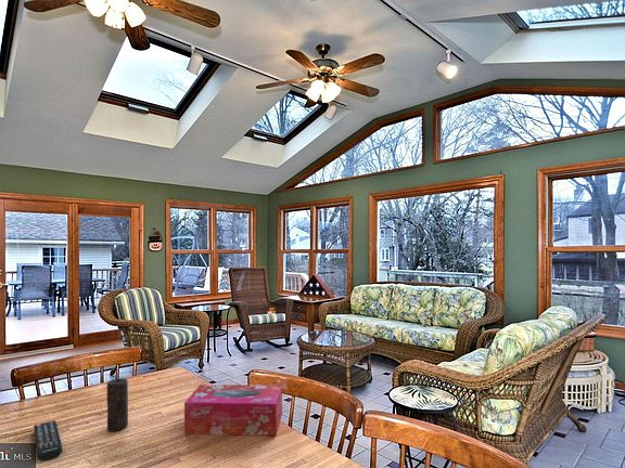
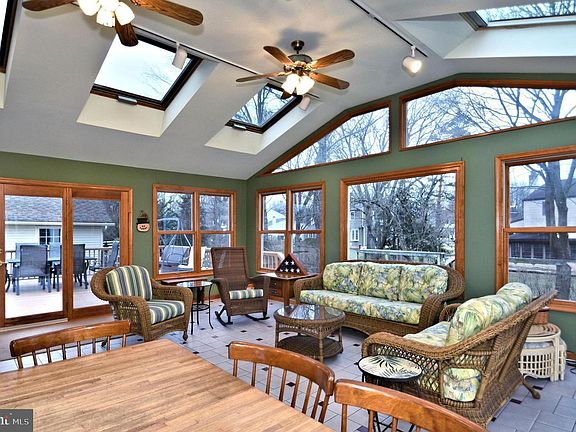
- remote control [33,419,63,461]
- tissue box [183,384,283,437]
- candle [106,377,129,432]
